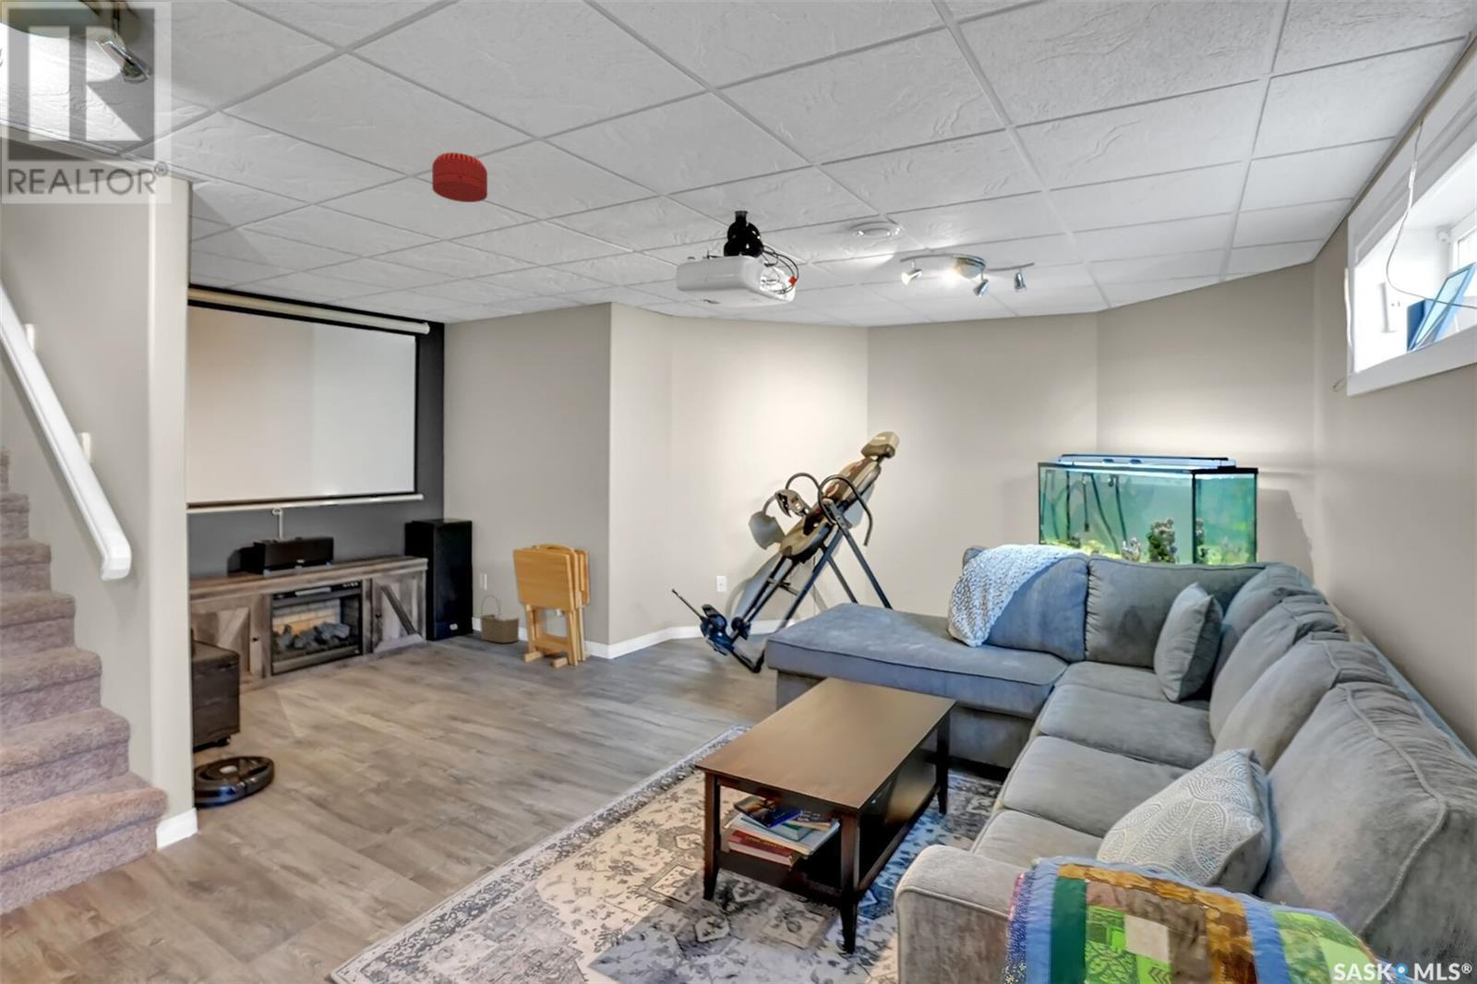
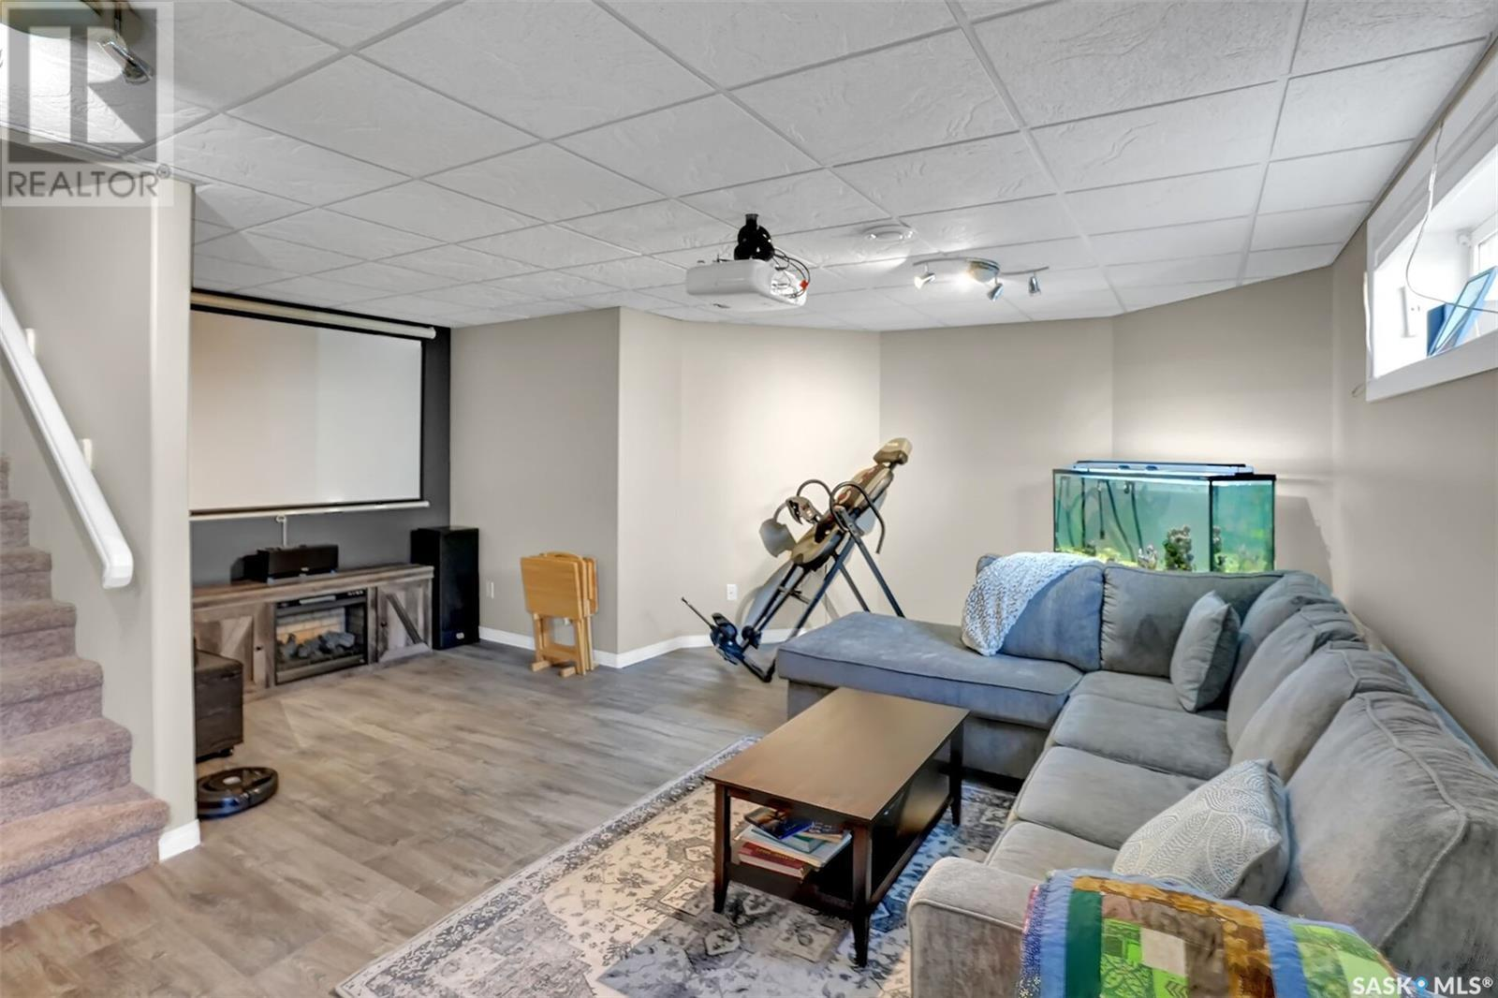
- wicker basket [479,594,521,644]
- smoke detector [432,152,489,203]
